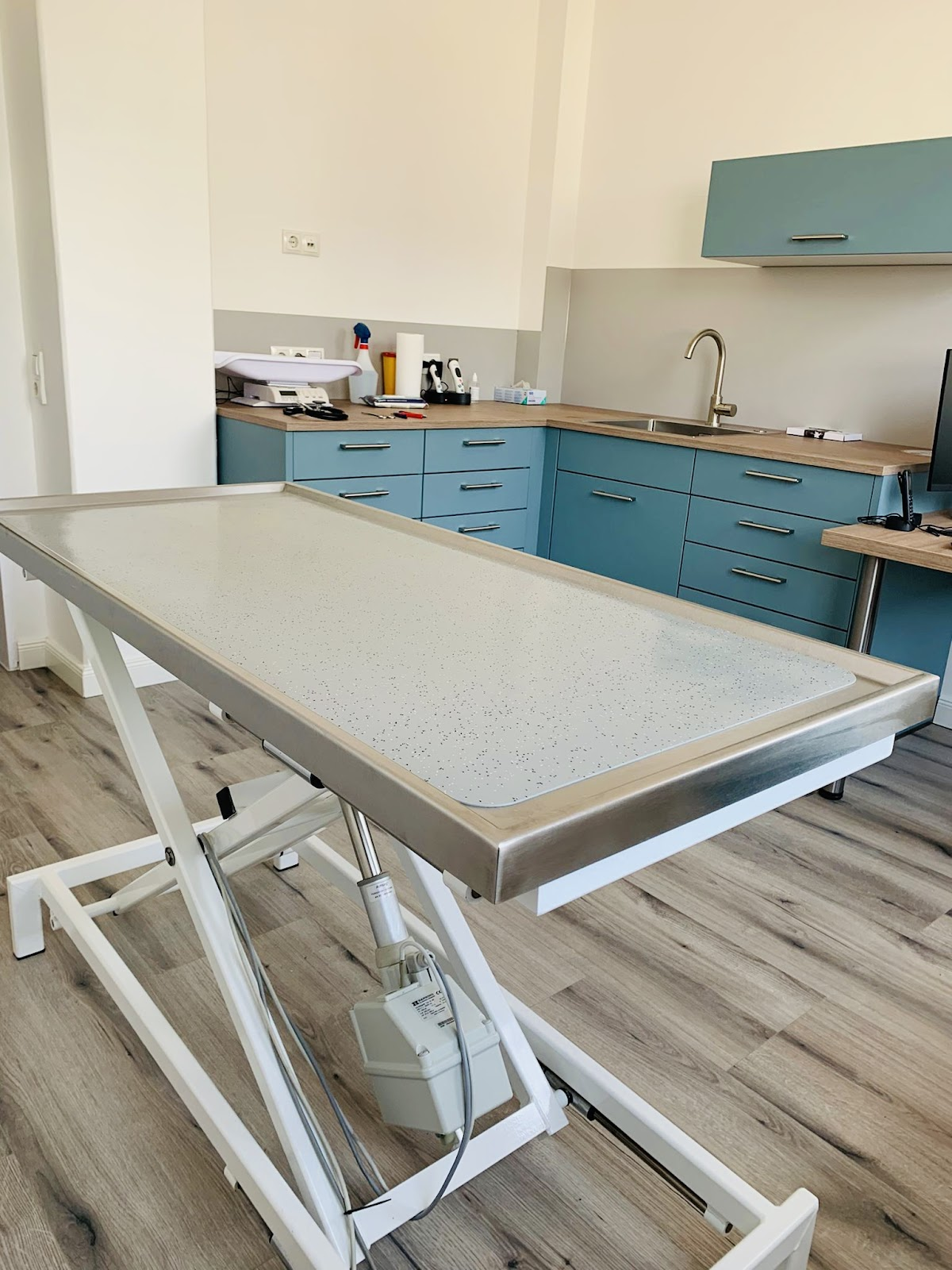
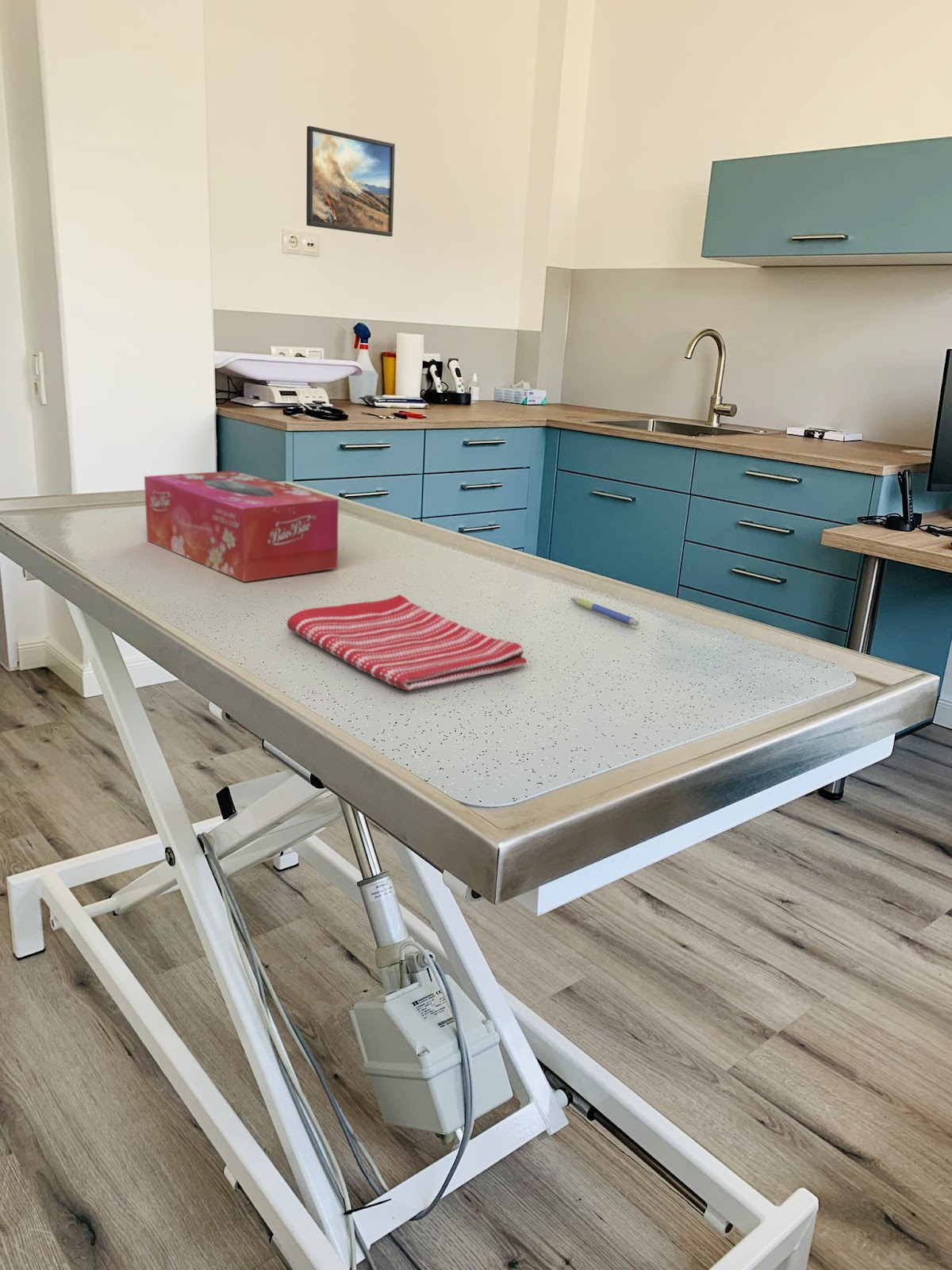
+ pen [570,597,640,627]
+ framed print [305,125,396,237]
+ dish towel [286,594,528,691]
+ tissue box [144,470,340,583]
